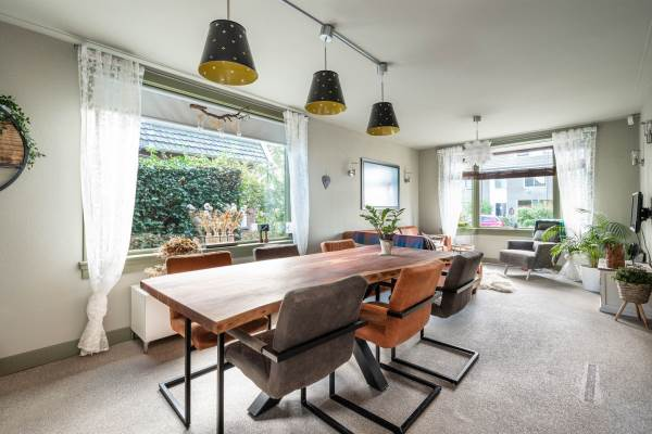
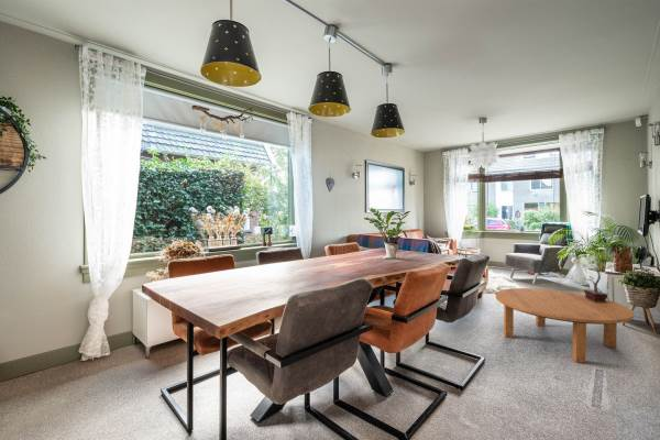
+ coffee table [495,287,636,364]
+ potted plant [582,252,614,302]
